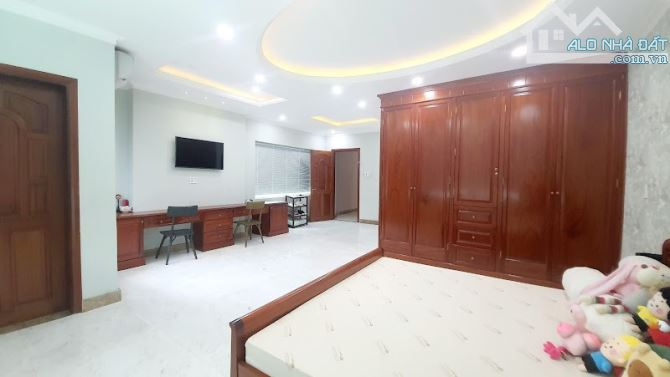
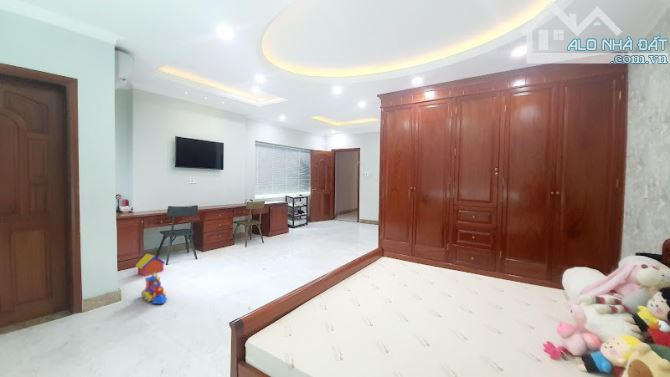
+ toy train [140,272,168,305]
+ toy house [135,253,165,277]
